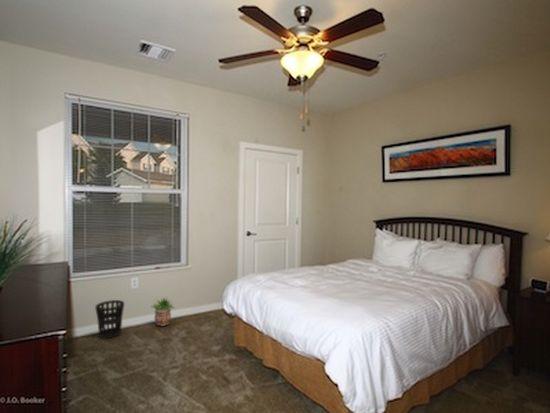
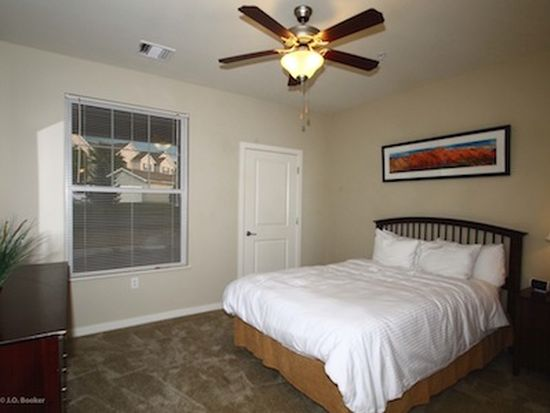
- wastebasket [94,299,125,340]
- potted plant [150,296,176,327]
